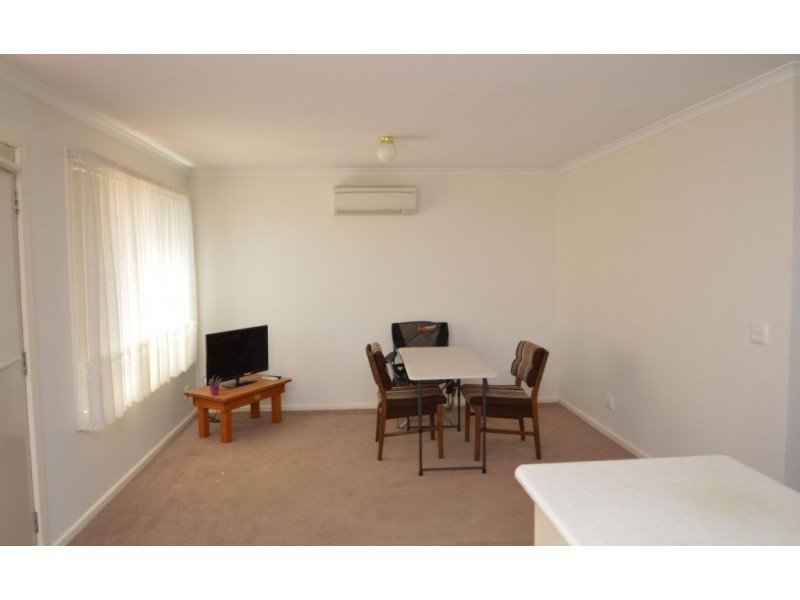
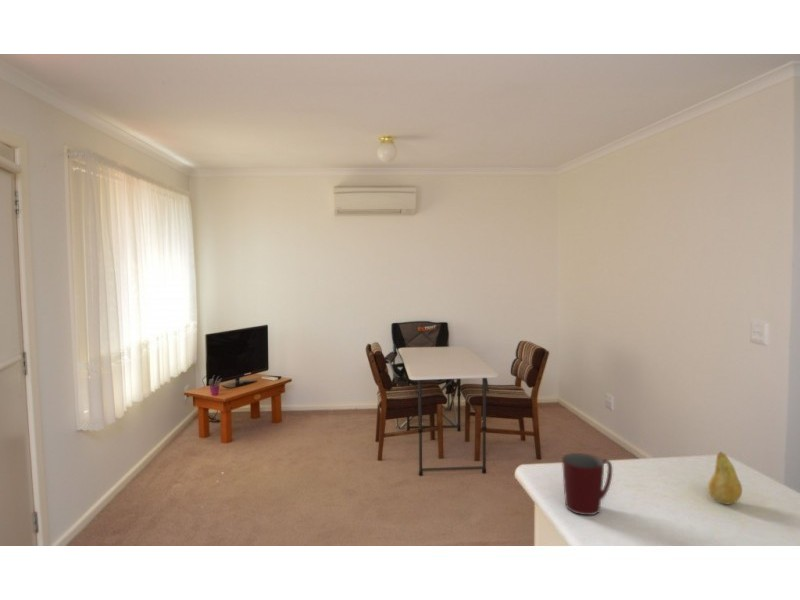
+ mug [561,452,613,516]
+ fruit [707,451,743,505]
